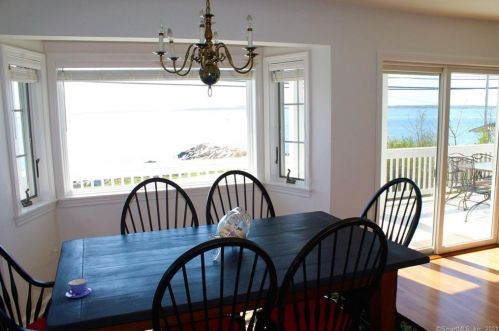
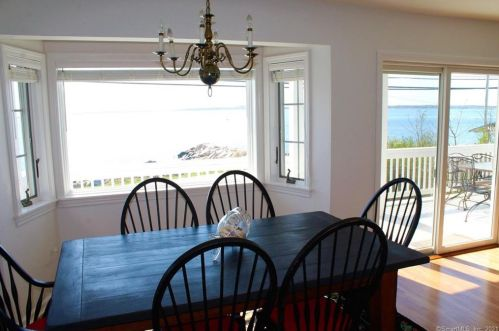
- teacup [65,277,92,299]
